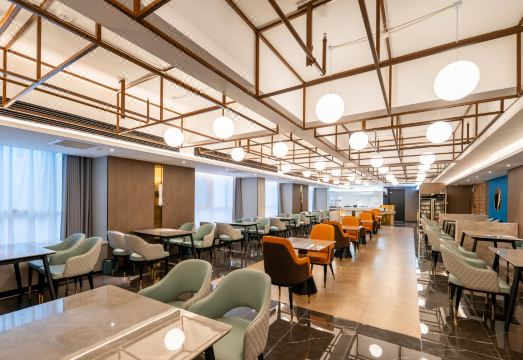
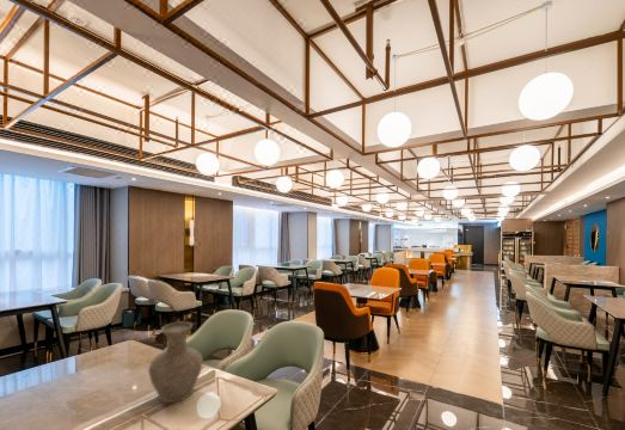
+ vase [147,320,204,404]
